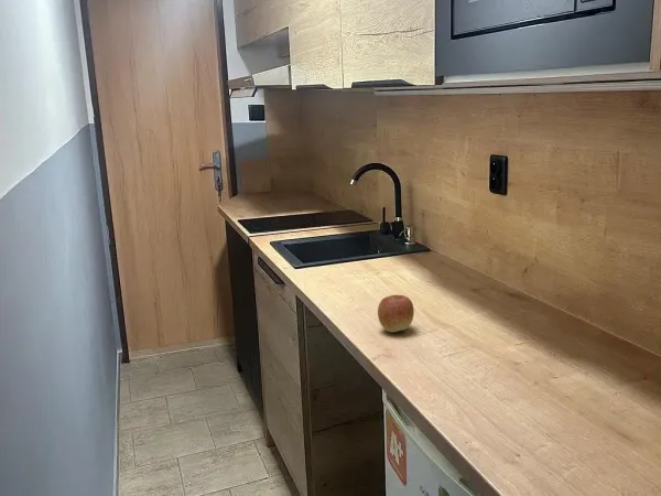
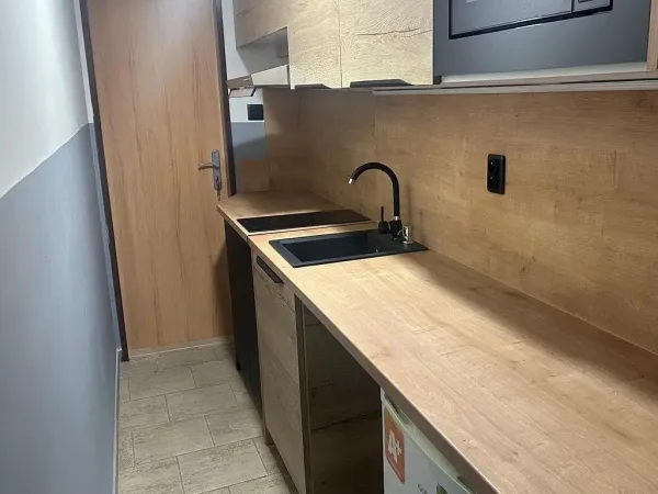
- apple [377,294,415,333]
